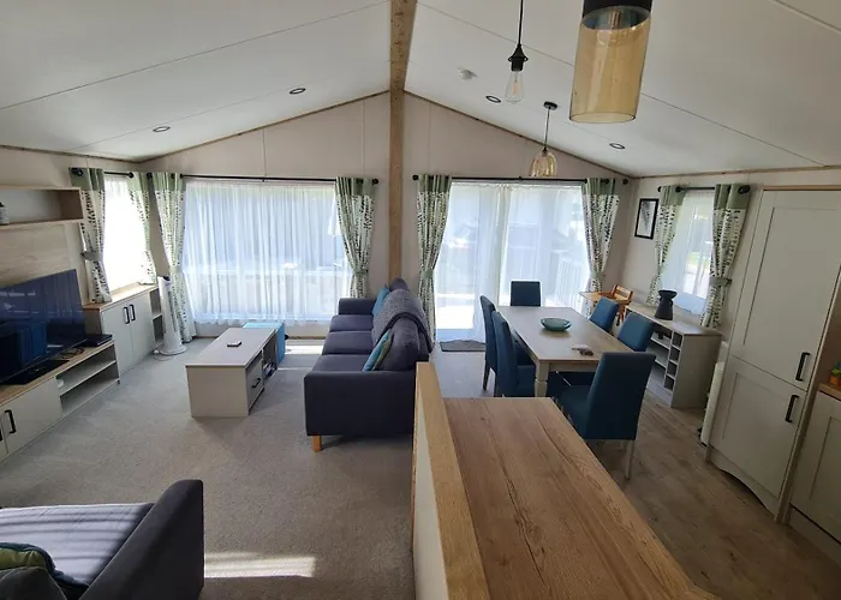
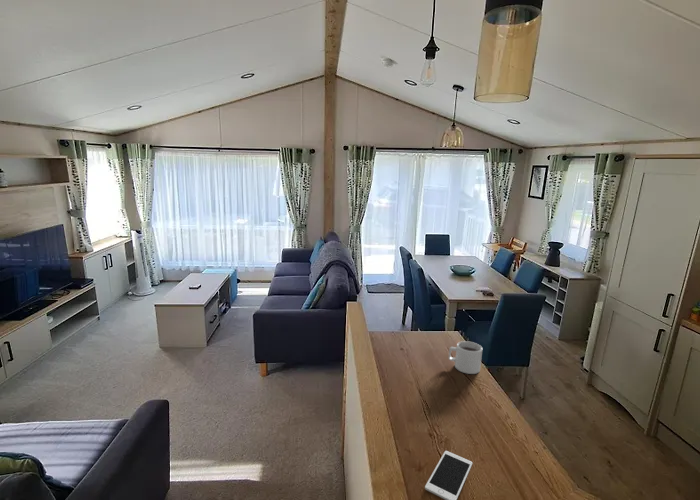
+ mug [448,340,483,375]
+ cell phone [424,450,473,500]
